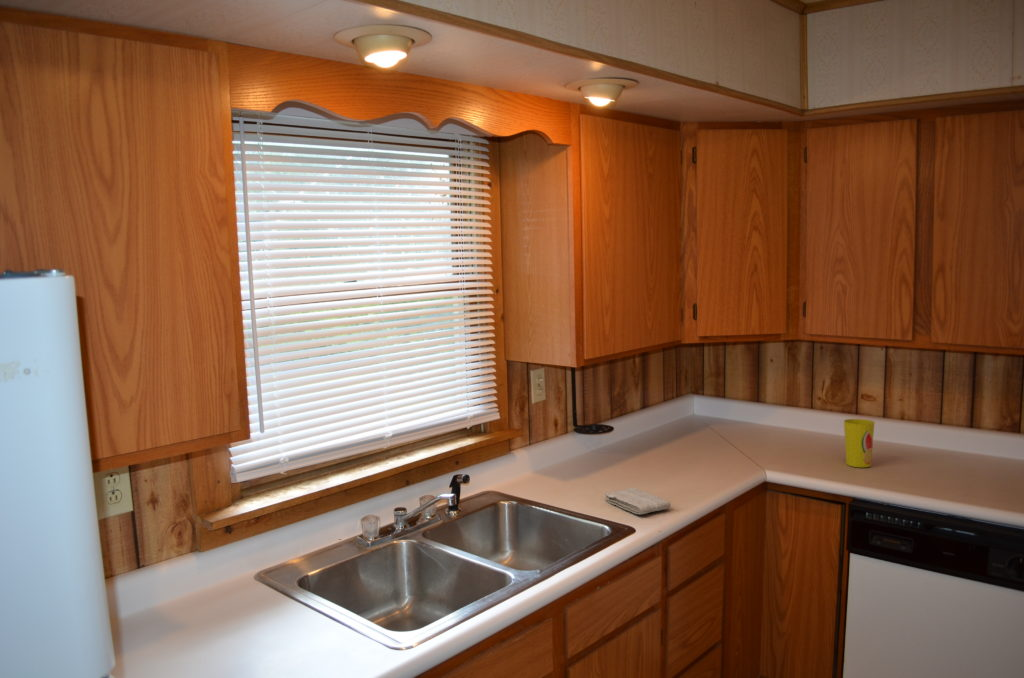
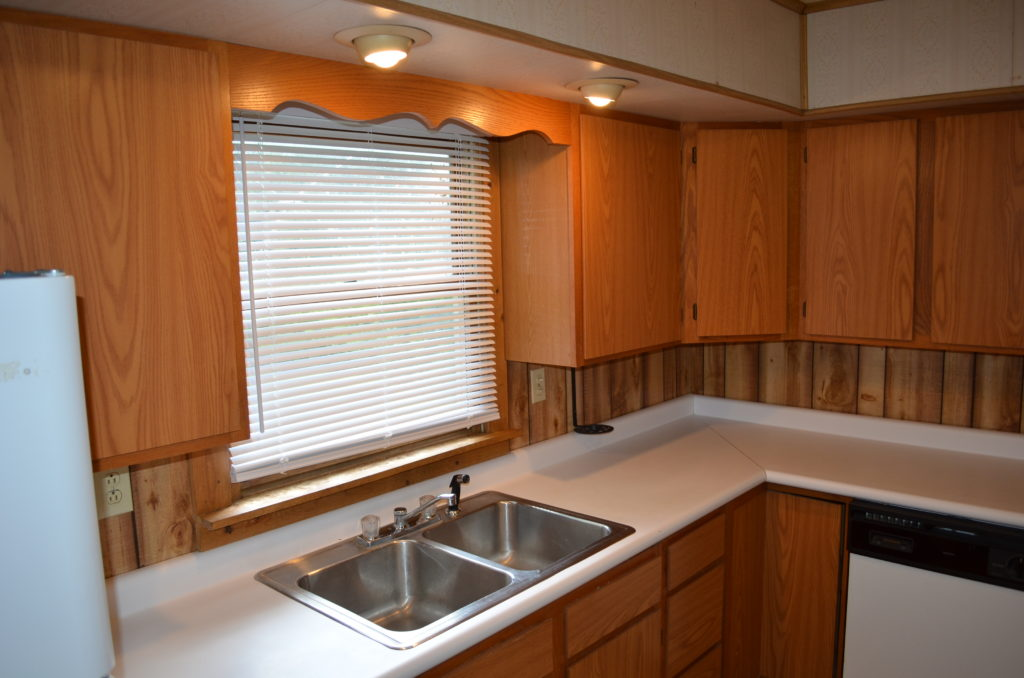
- cup [843,418,876,468]
- washcloth [604,487,671,516]
